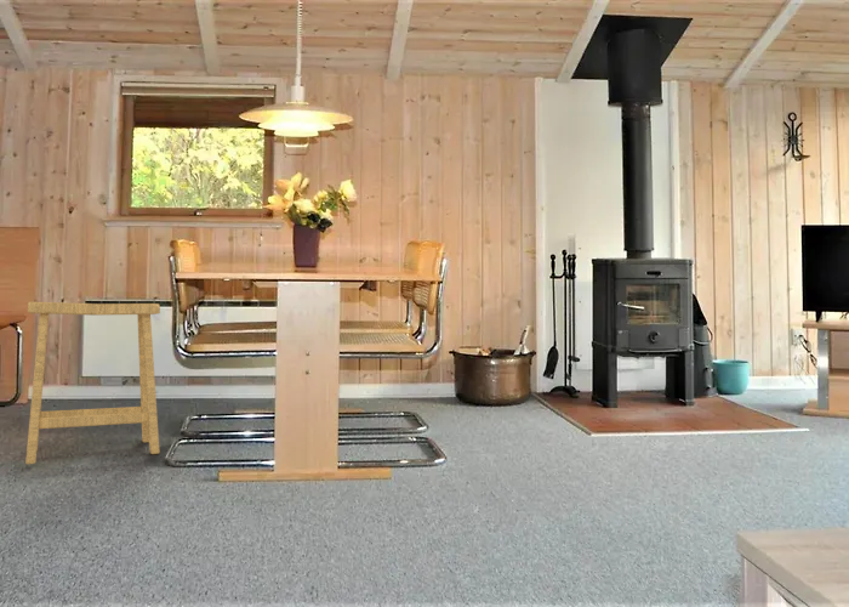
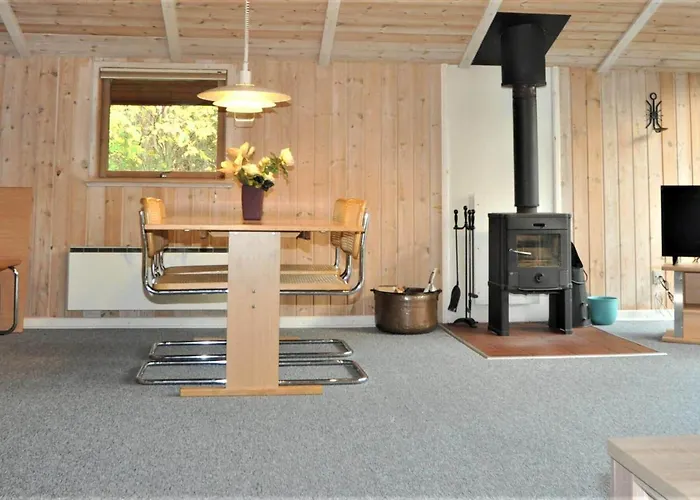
- stool [24,301,161,465]
